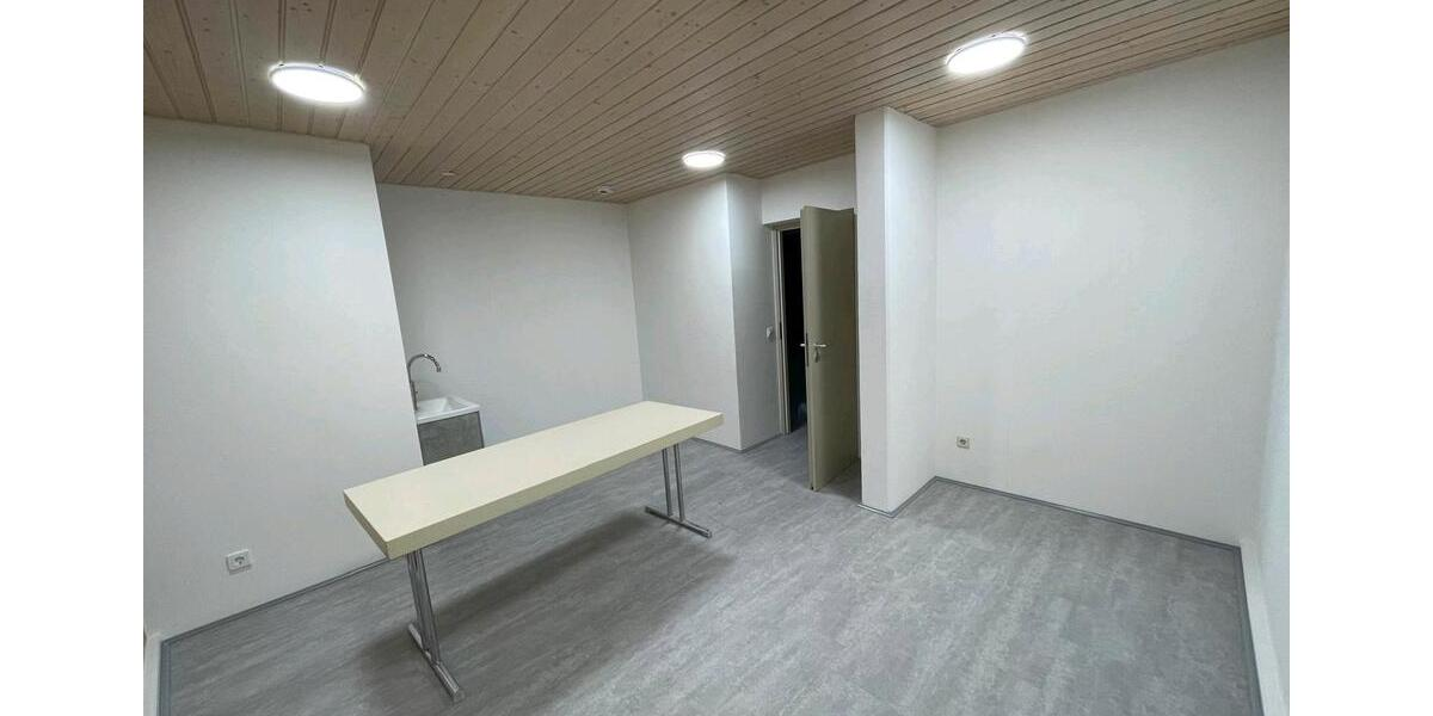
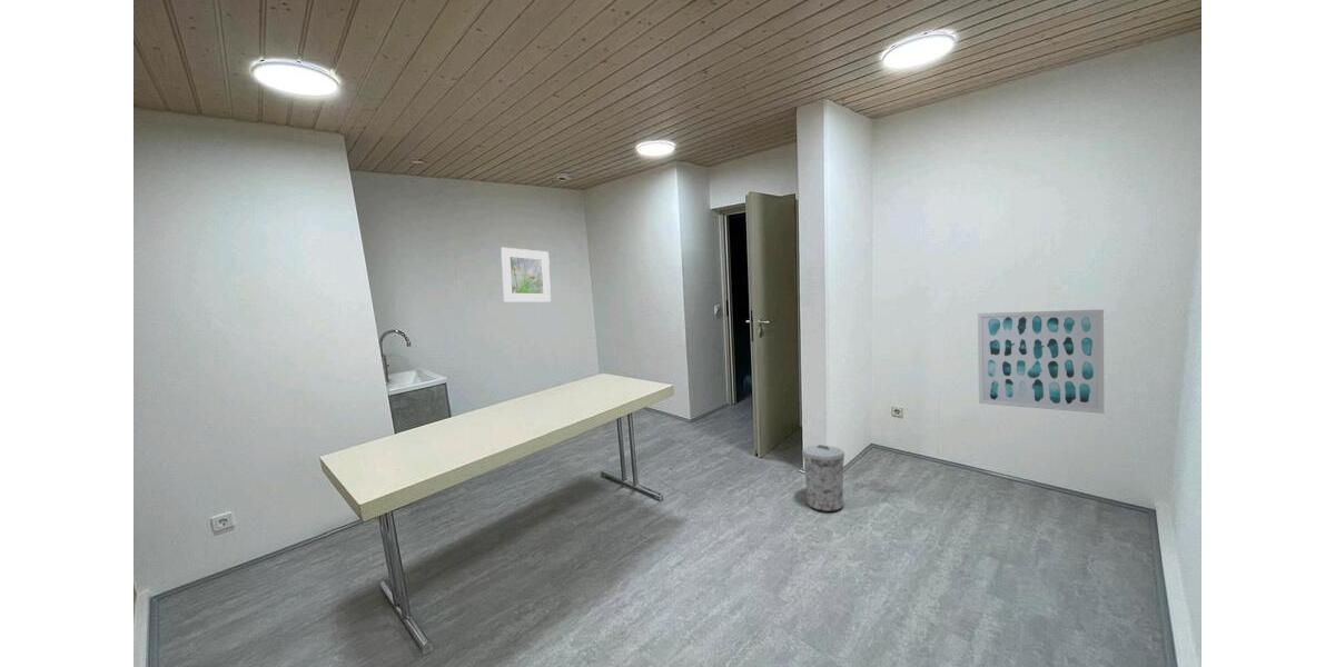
+ wall art [977,308,1105,415]
+ trash can [801,444,846,512]
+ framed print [500,247,552,302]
